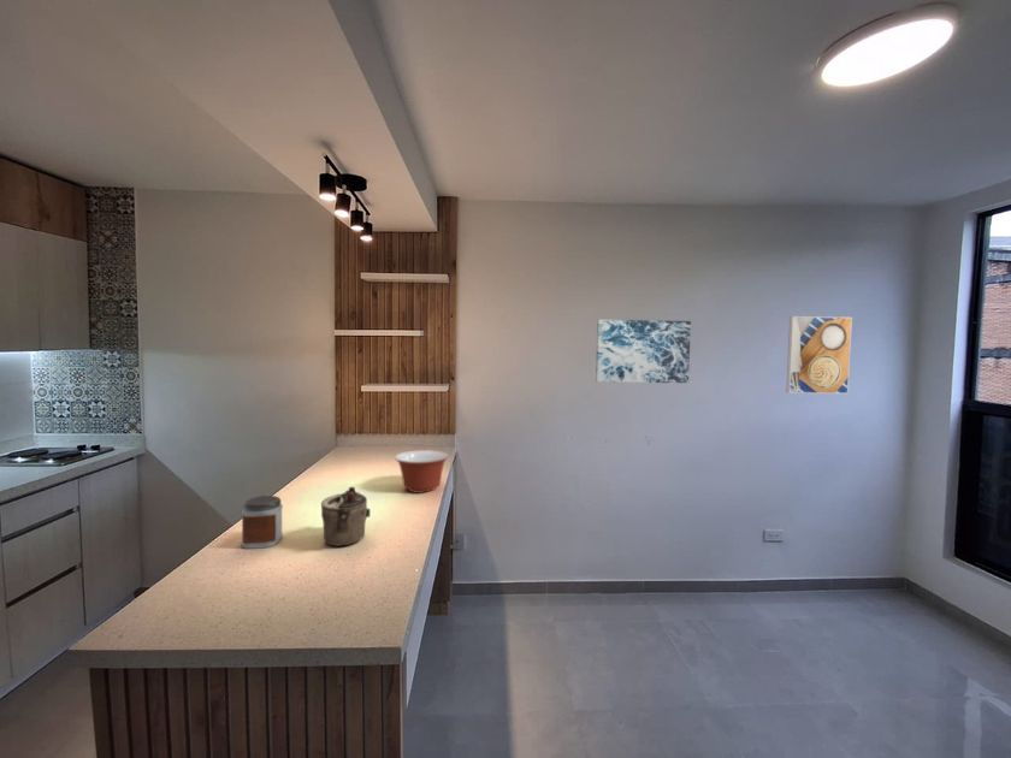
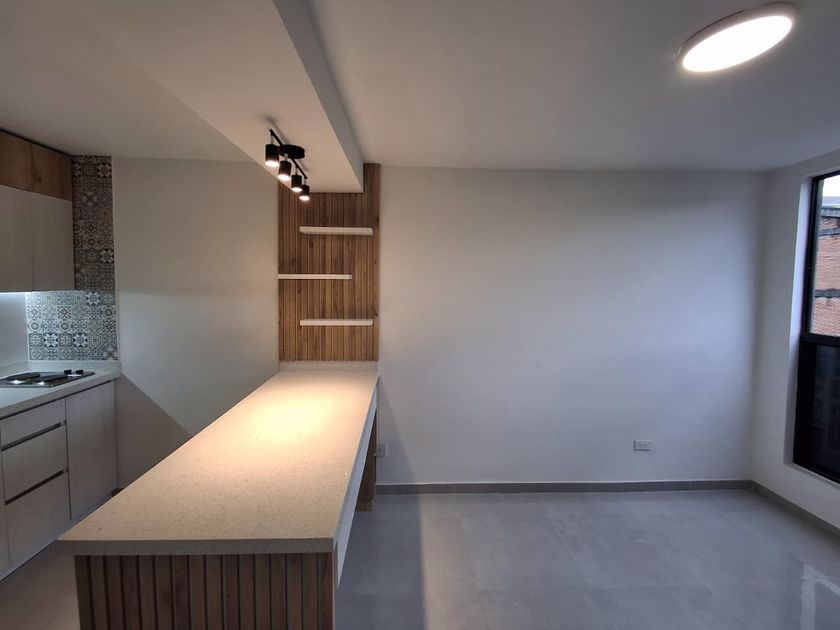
- teapot [320,486,372,547]
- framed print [785,315,853,395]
- jar [240,495,284,550]
- mixing bowl [394,449,449,495]
- wall art [595,319,692,384]
